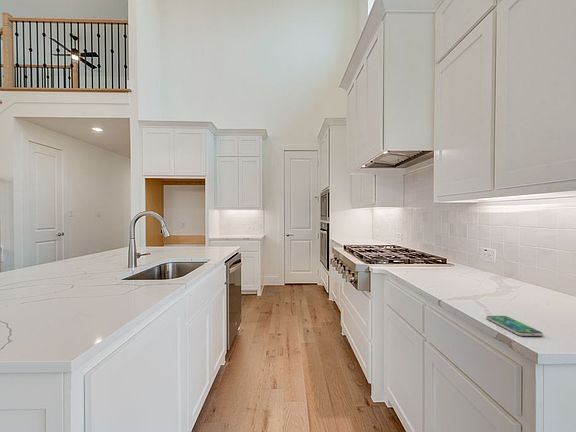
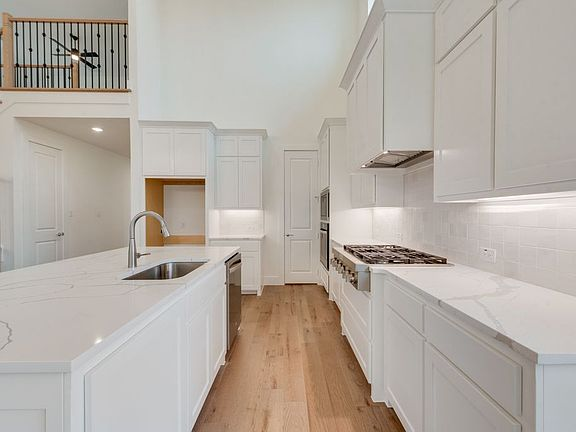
- smartphone [485,315,544,337]
